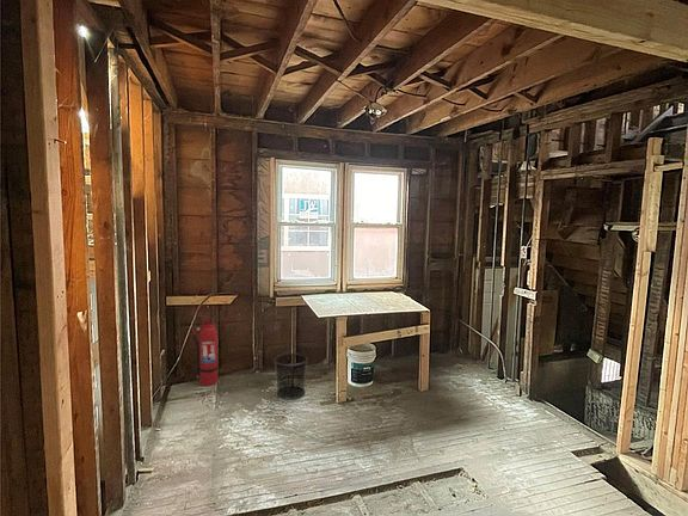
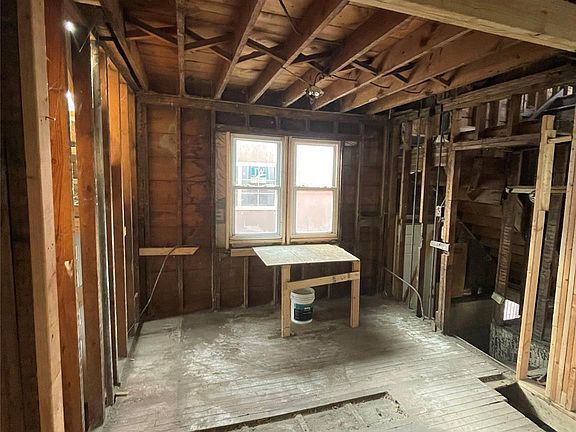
- waste bin [272,352,309,400]
- fire extinguisher [192,318,219,387]
